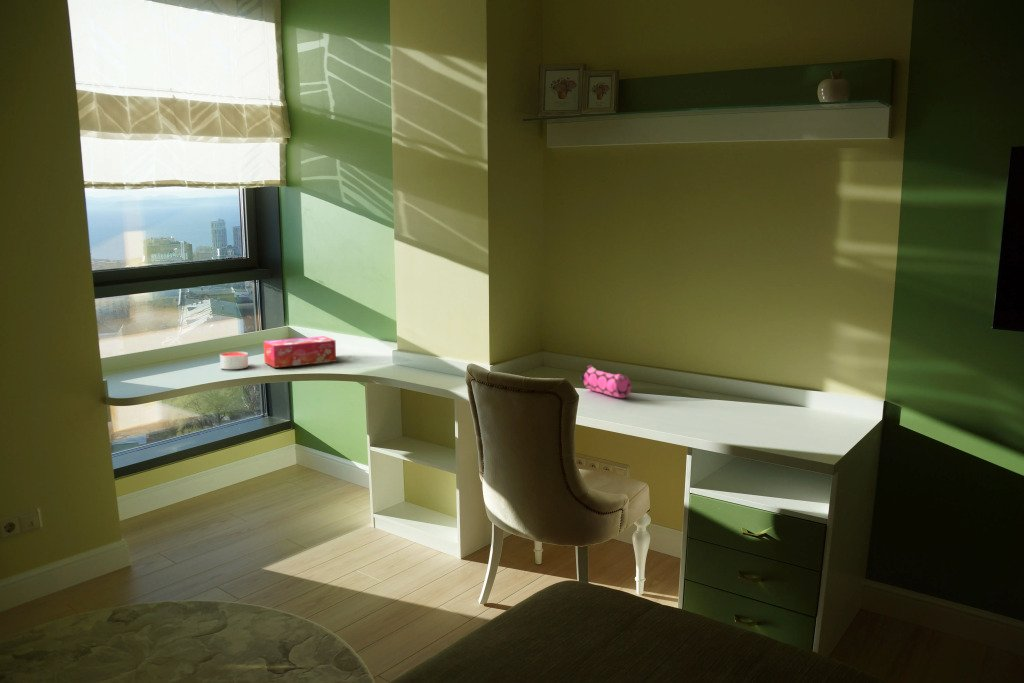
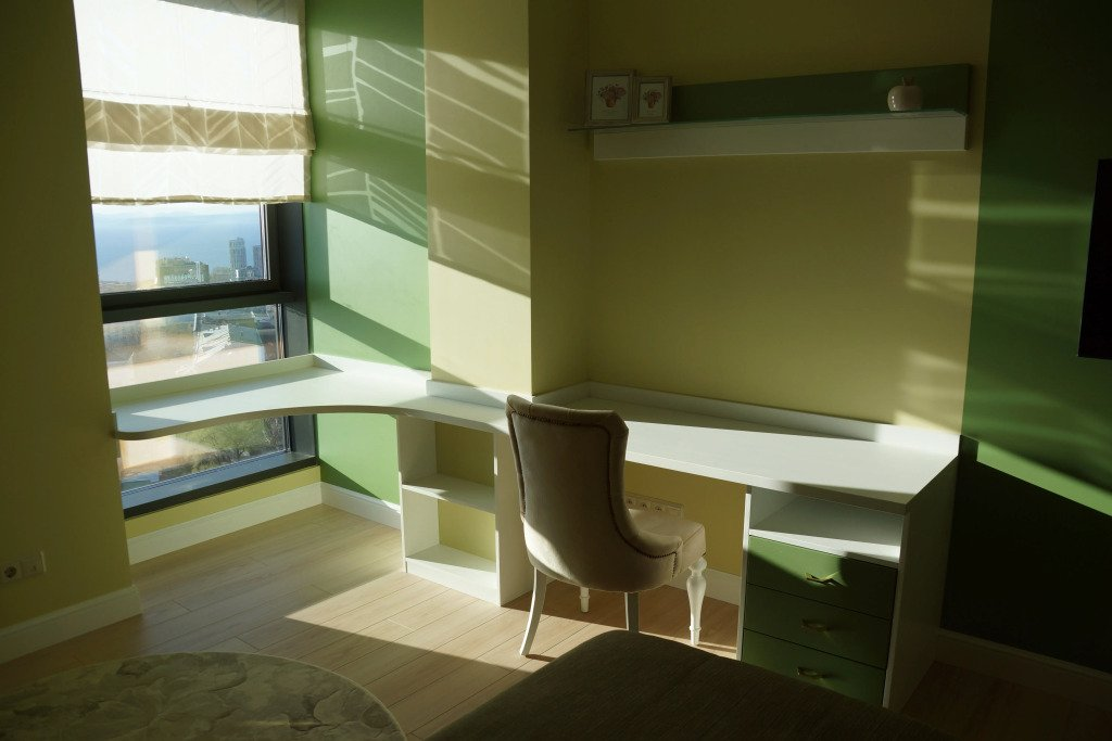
- candle [219,351,249,370]
- tissue box [263,335,337,369]
- pencil case [580,364,632,399]
